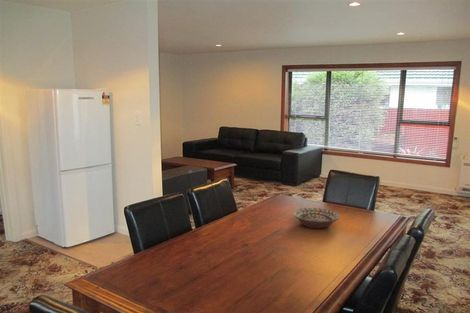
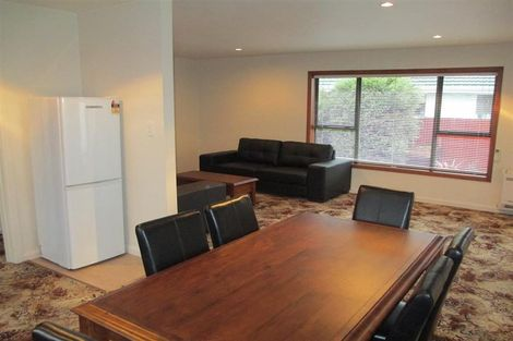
- decorative bowl [292,207,340,230]
